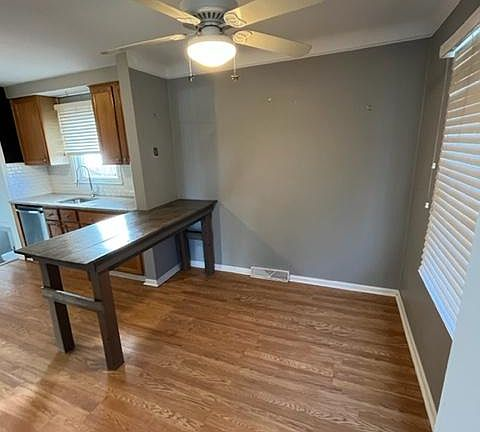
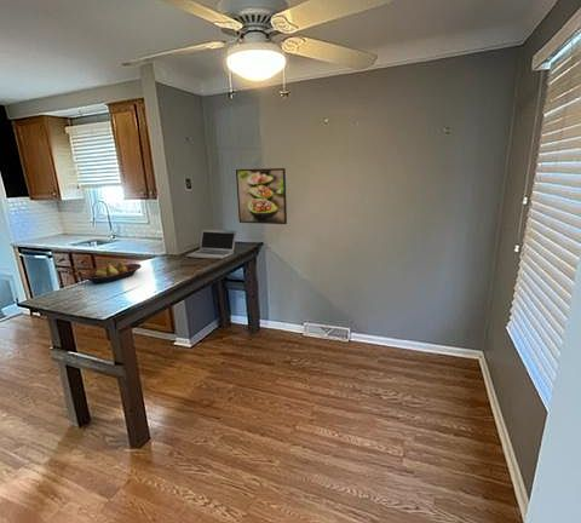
+ fruit bowl [80,262,143,286]
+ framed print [235,167,288,225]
+ laptop [185,229,237,260]
